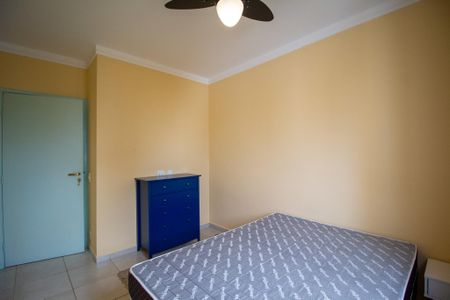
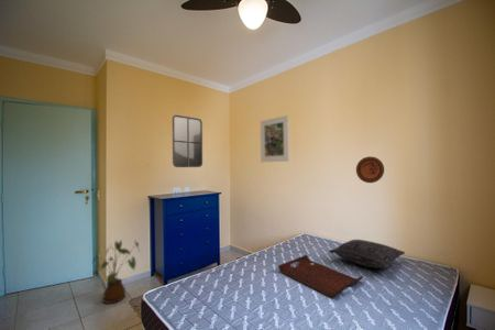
+ home mirror [172,114,204,168]
+ pillow [328,239,406,271]
+ decorative plate [355,155,385,184]
+ serving tray [277,254,364,298]
+ house plant [90,239,141,305]
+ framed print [260,114,290,163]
